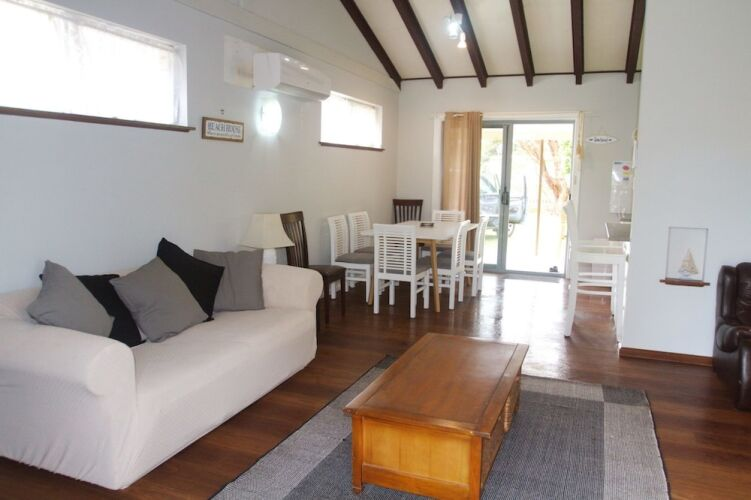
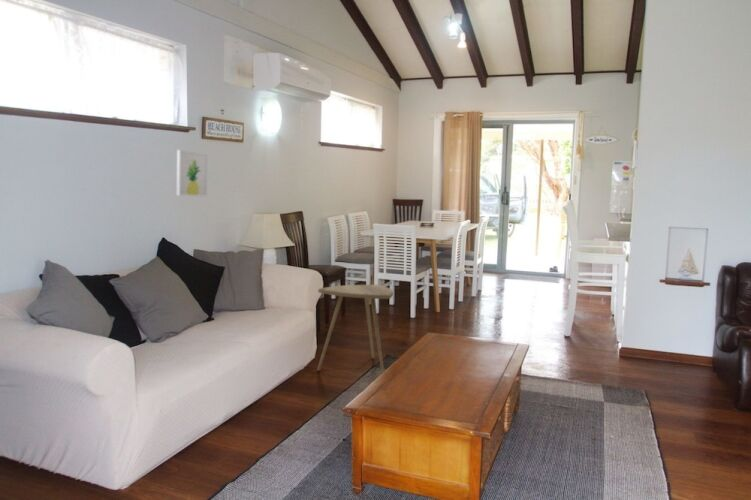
+ wall art [176,149,209,198]
+ side table [316,284,394,375]
